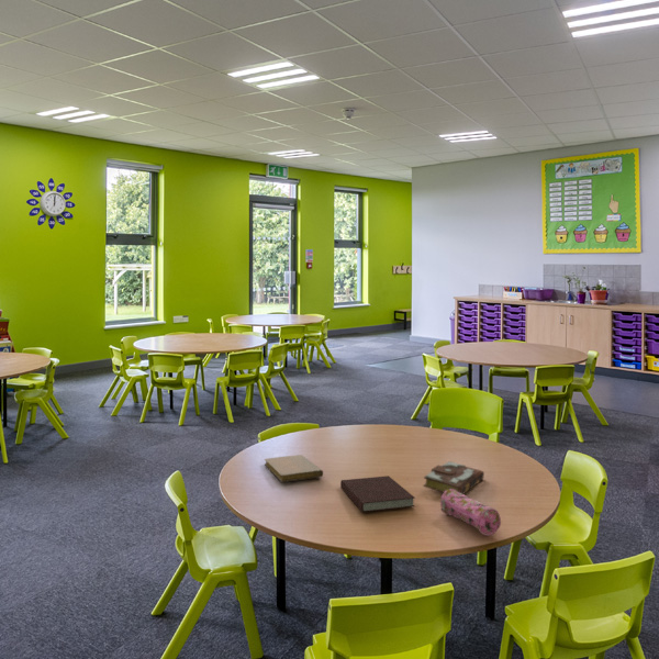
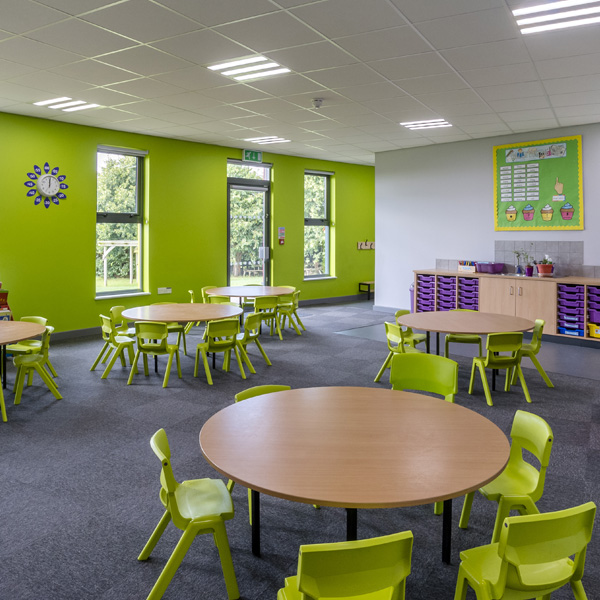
- notebook [339,474,416,513]
- pencil case [439,489,502,537]
- book [422,460,485,495]
- notebook [264,454,324,483]
